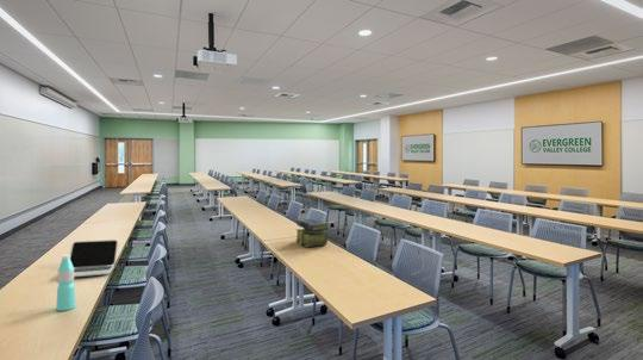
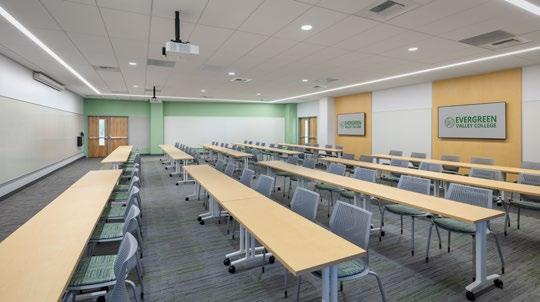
- stack of books [294,217,330,248]
- laptop [56,238,119,279]
- water bottle [55,254,76,312]
